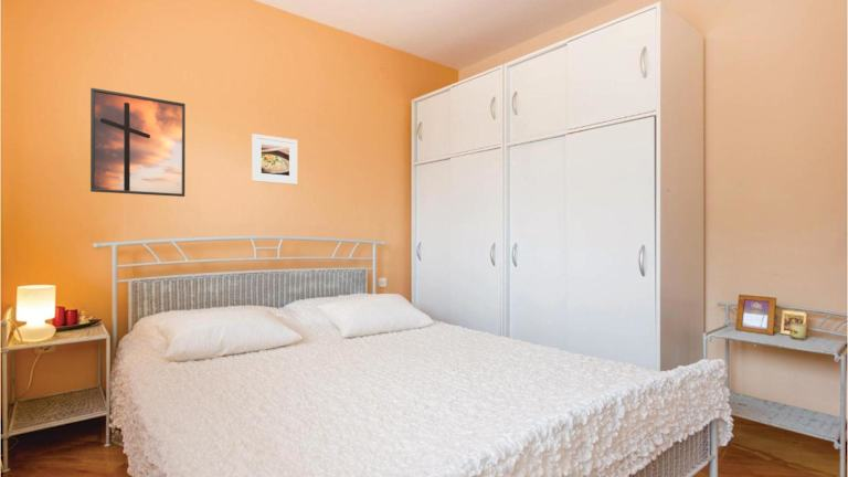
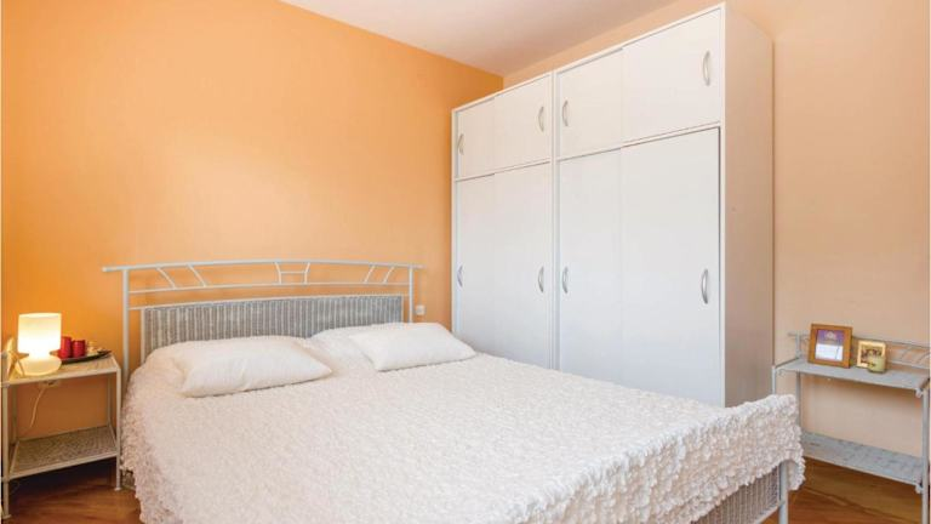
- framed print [251,132,298,186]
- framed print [89,87,187,198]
